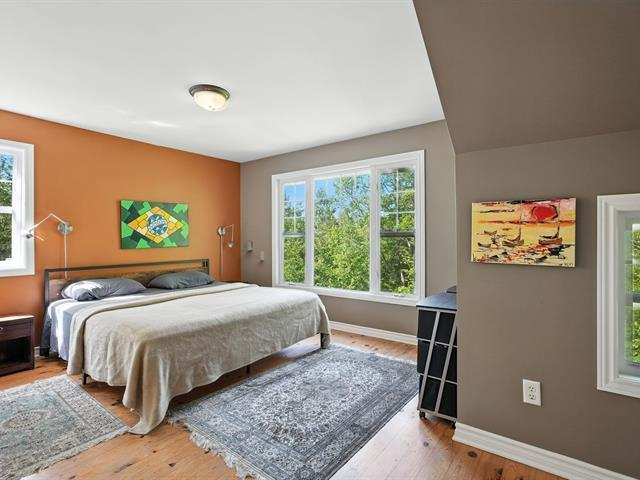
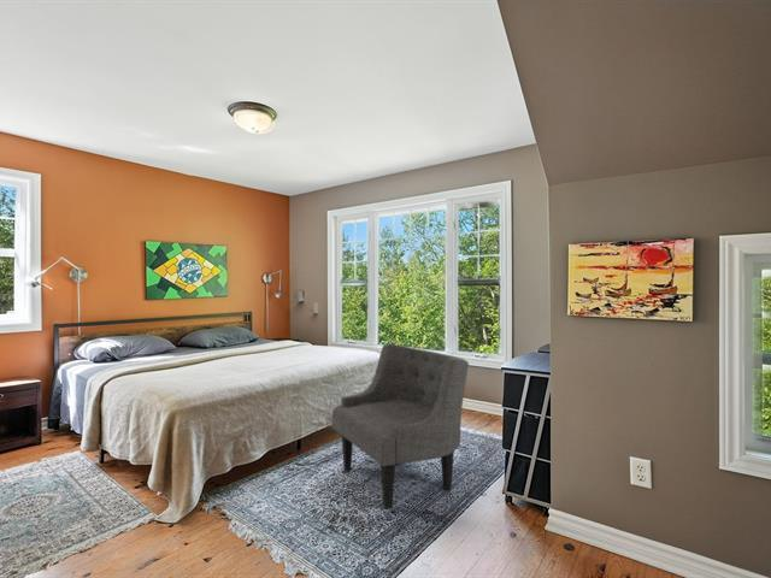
+ armchair [331,343,470,509]
